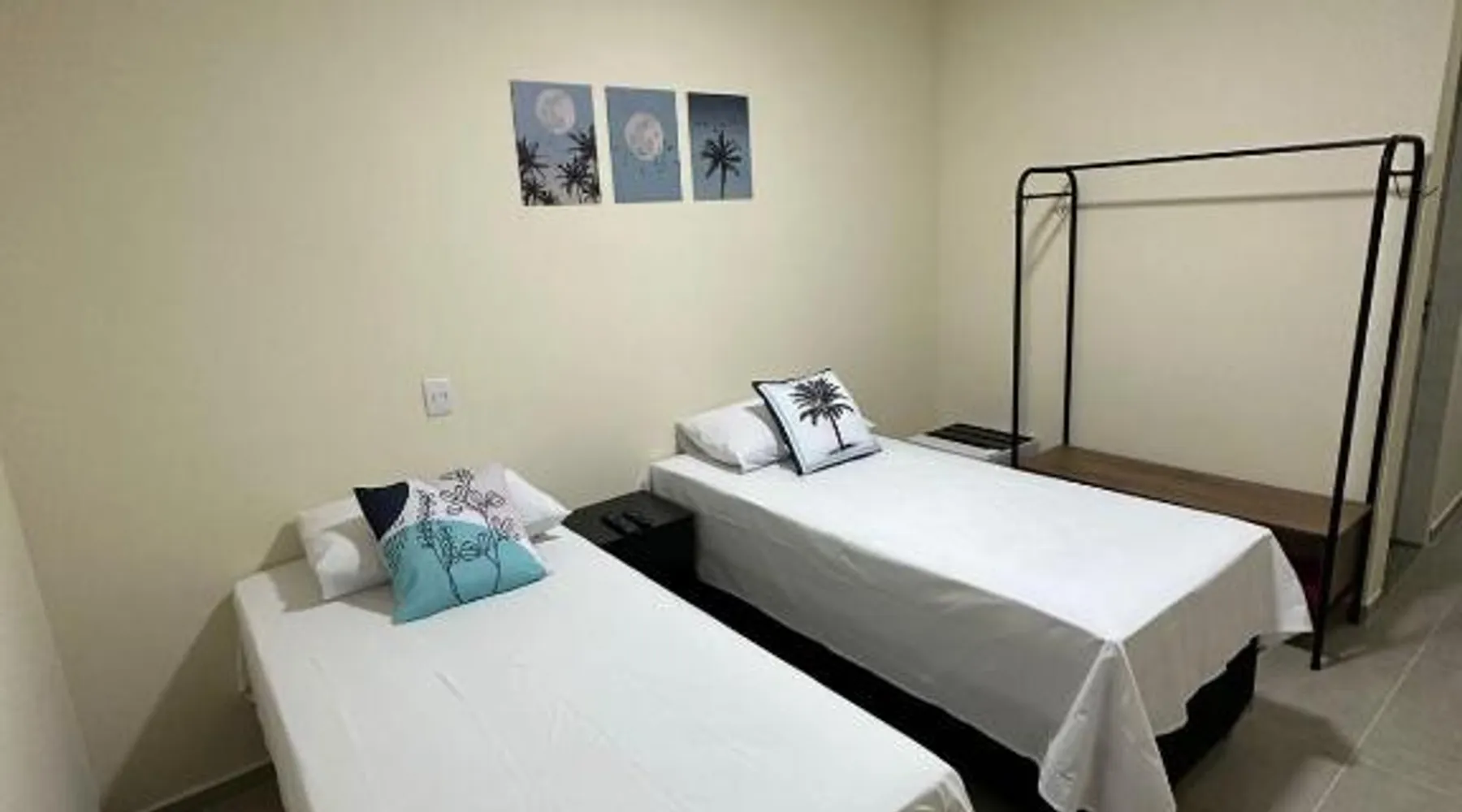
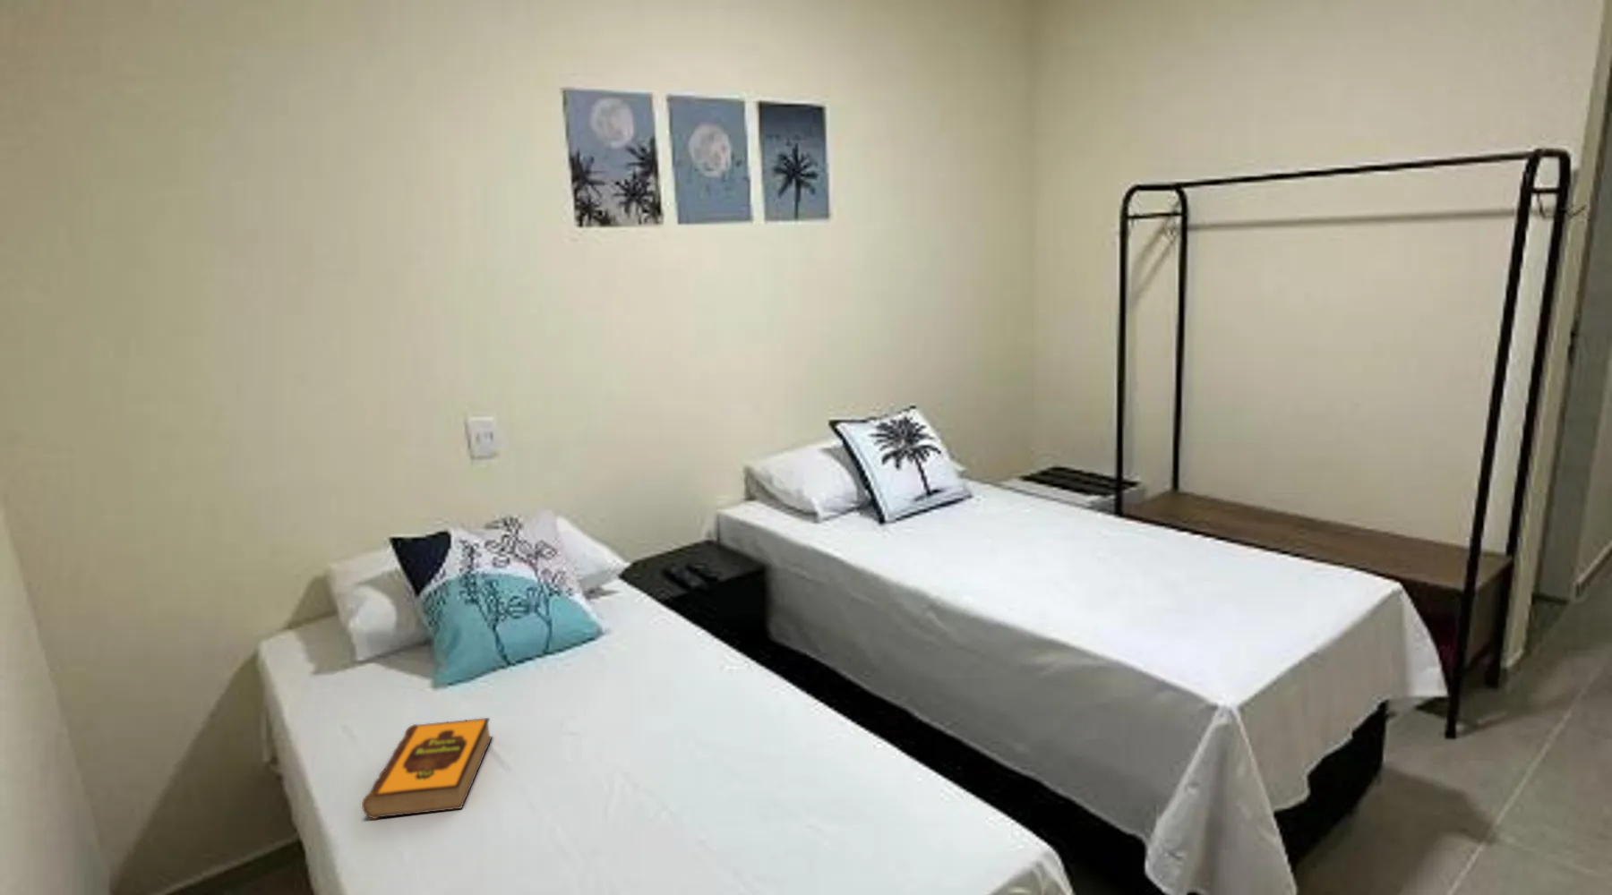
+ hardback book [361,716,493,820]
